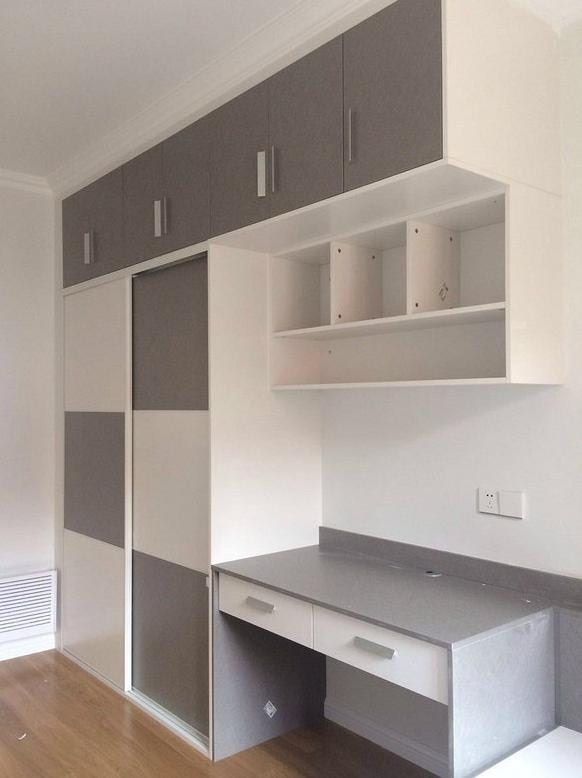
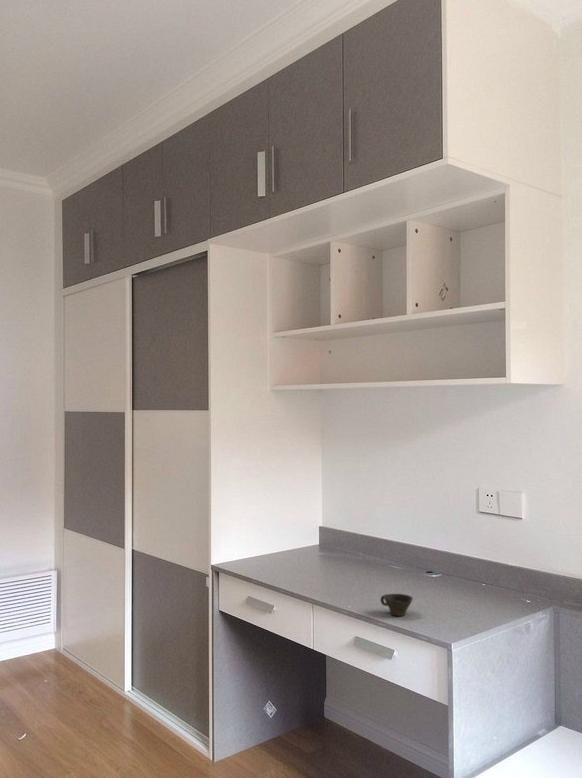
+ cup [380,593,414,617]
